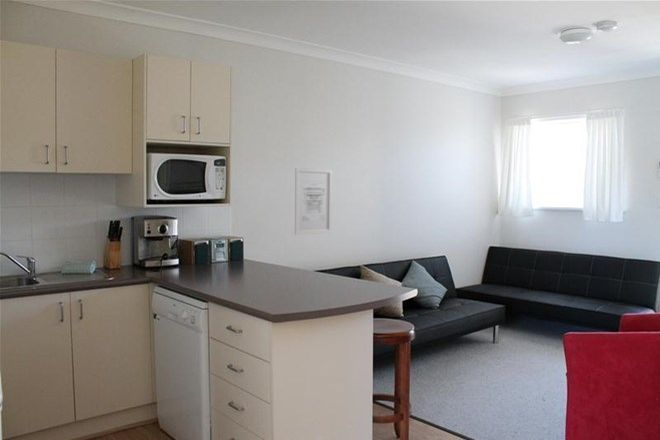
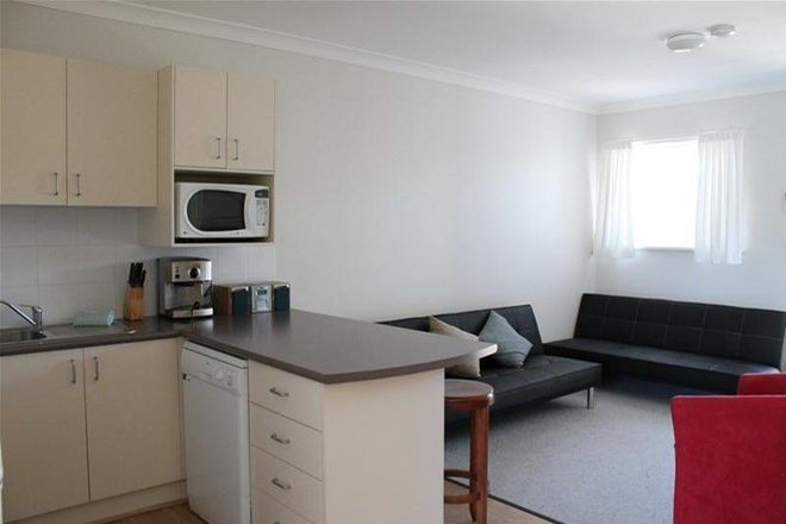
- wall art [294,167,333,236]
